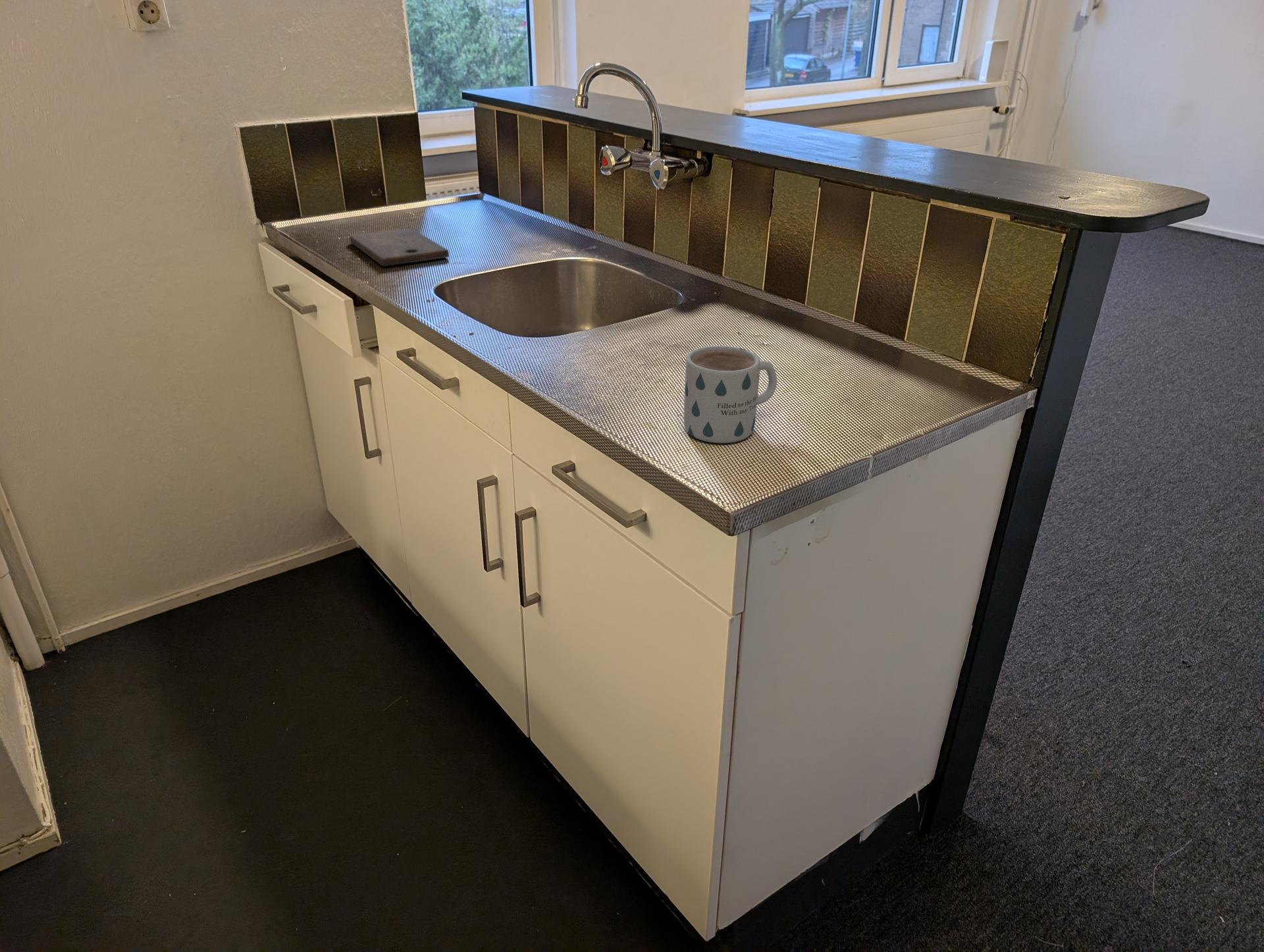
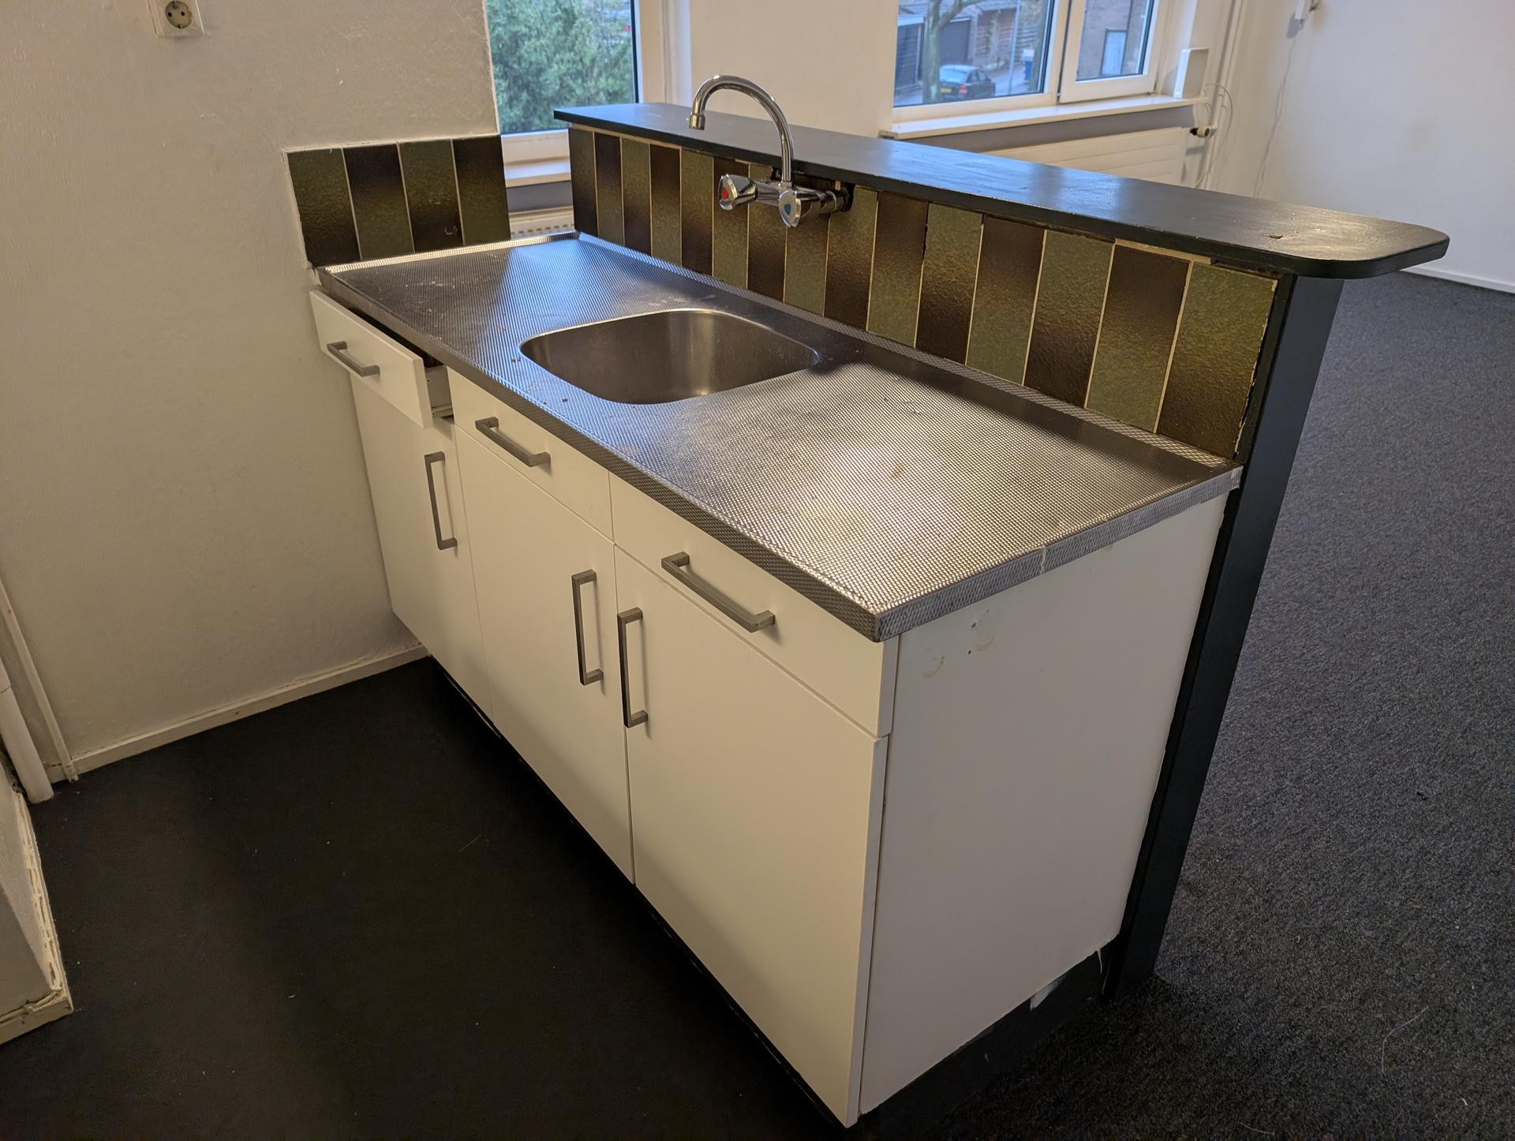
- cutting board [349,228,450,267]
- mug [683,345,777,444]
